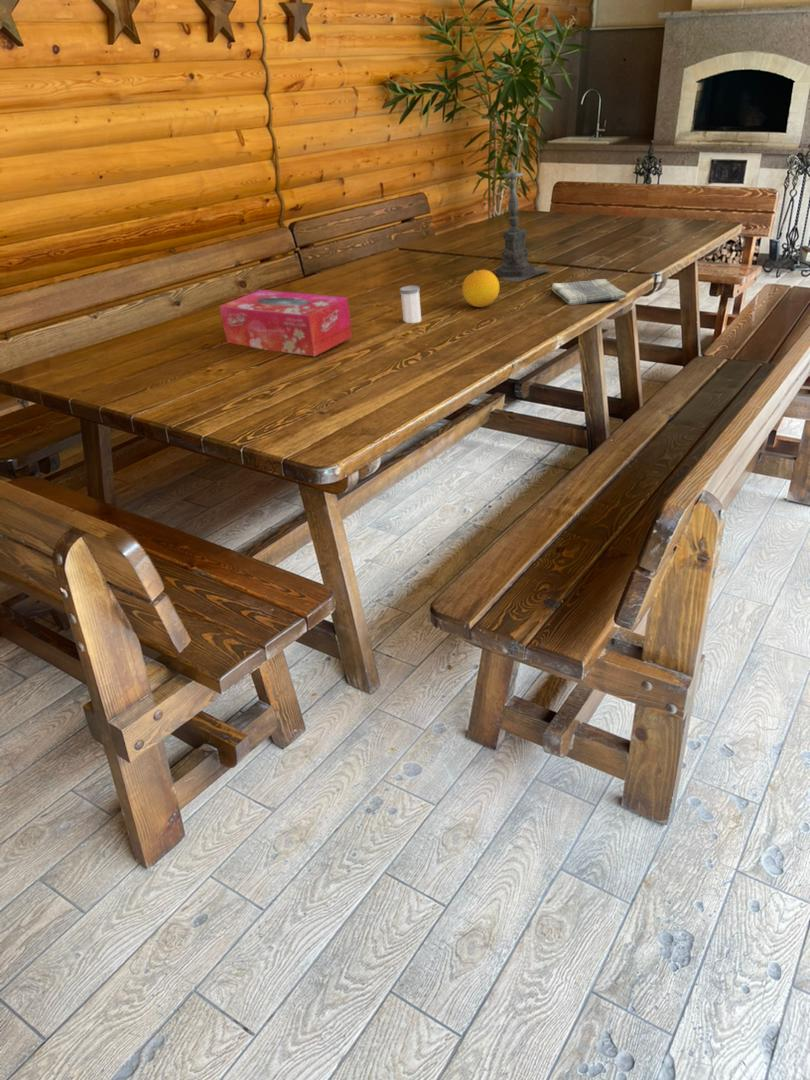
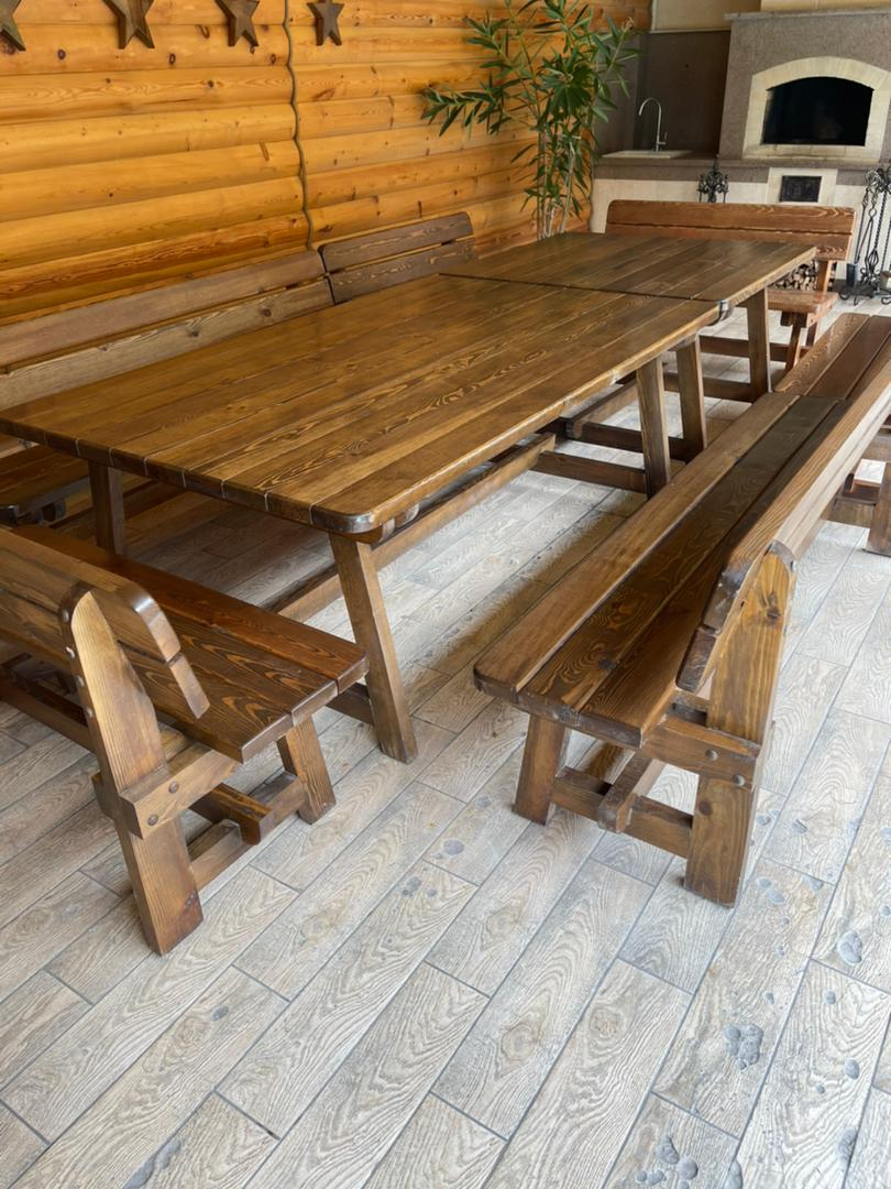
- fruit [461,269,500,308]
- tissue box [219,289,353,357]
- candle holder [493,158,553,283]
- dish towel [551,278,628,306]
- salt shaker [399,285,422,324]
